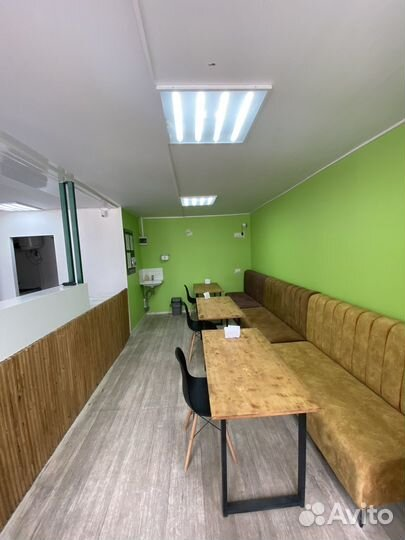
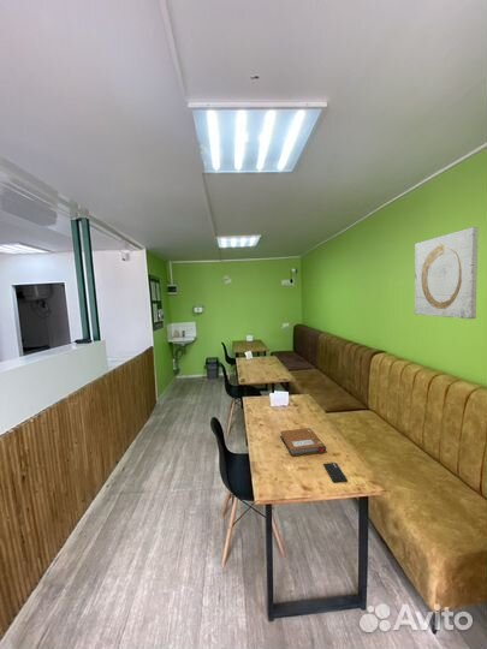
+ notebook [279,427,327,457]
+ smartphone [322,462,349,483]
+ wall art [414,226,480,320]
